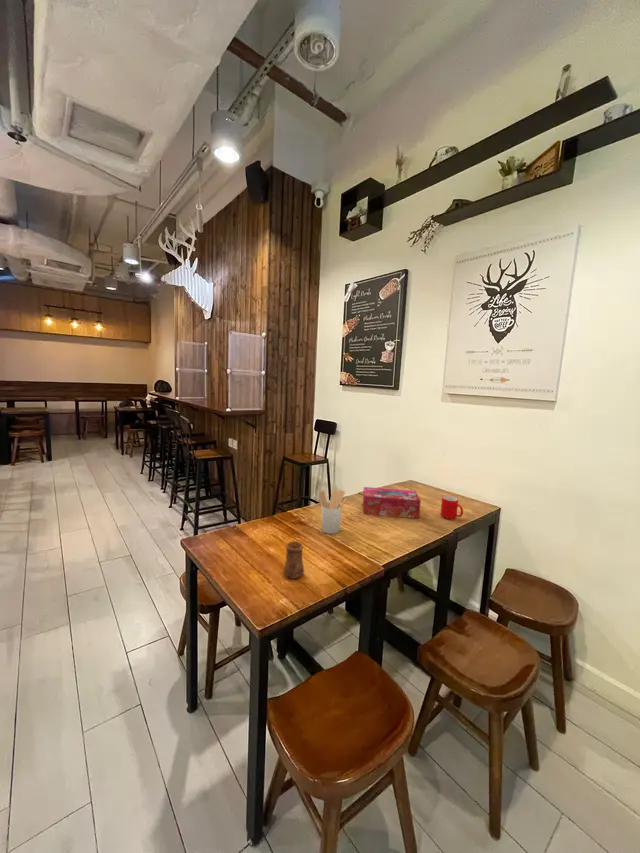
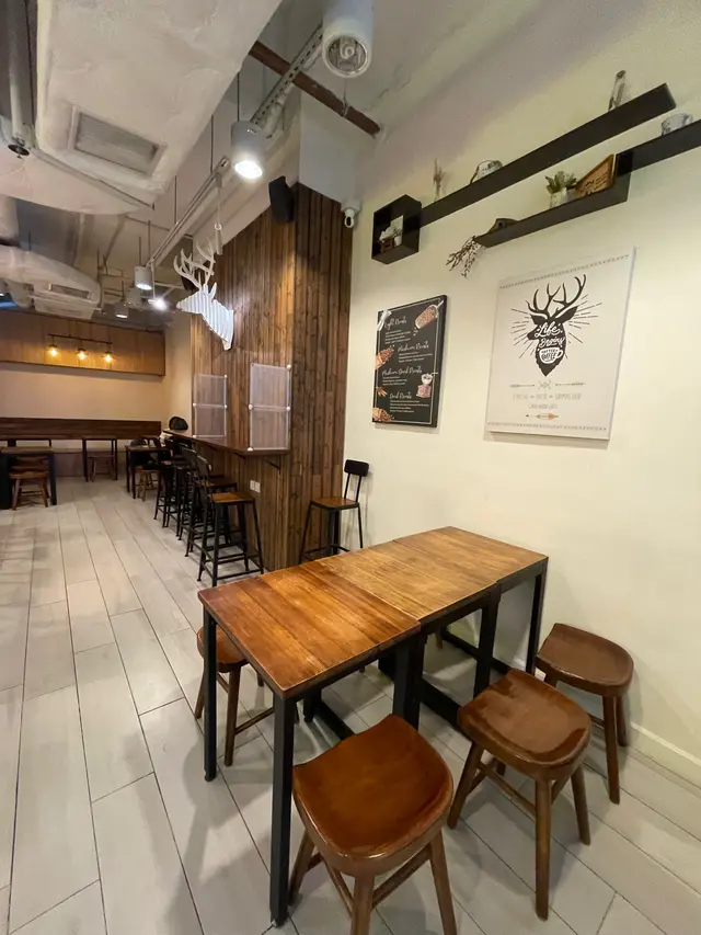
- cup [440,495,464,520]
- utensil holder [319,487,348,535]
- tissue box [362,486,422,519]
- cup [282,540,305,579]
